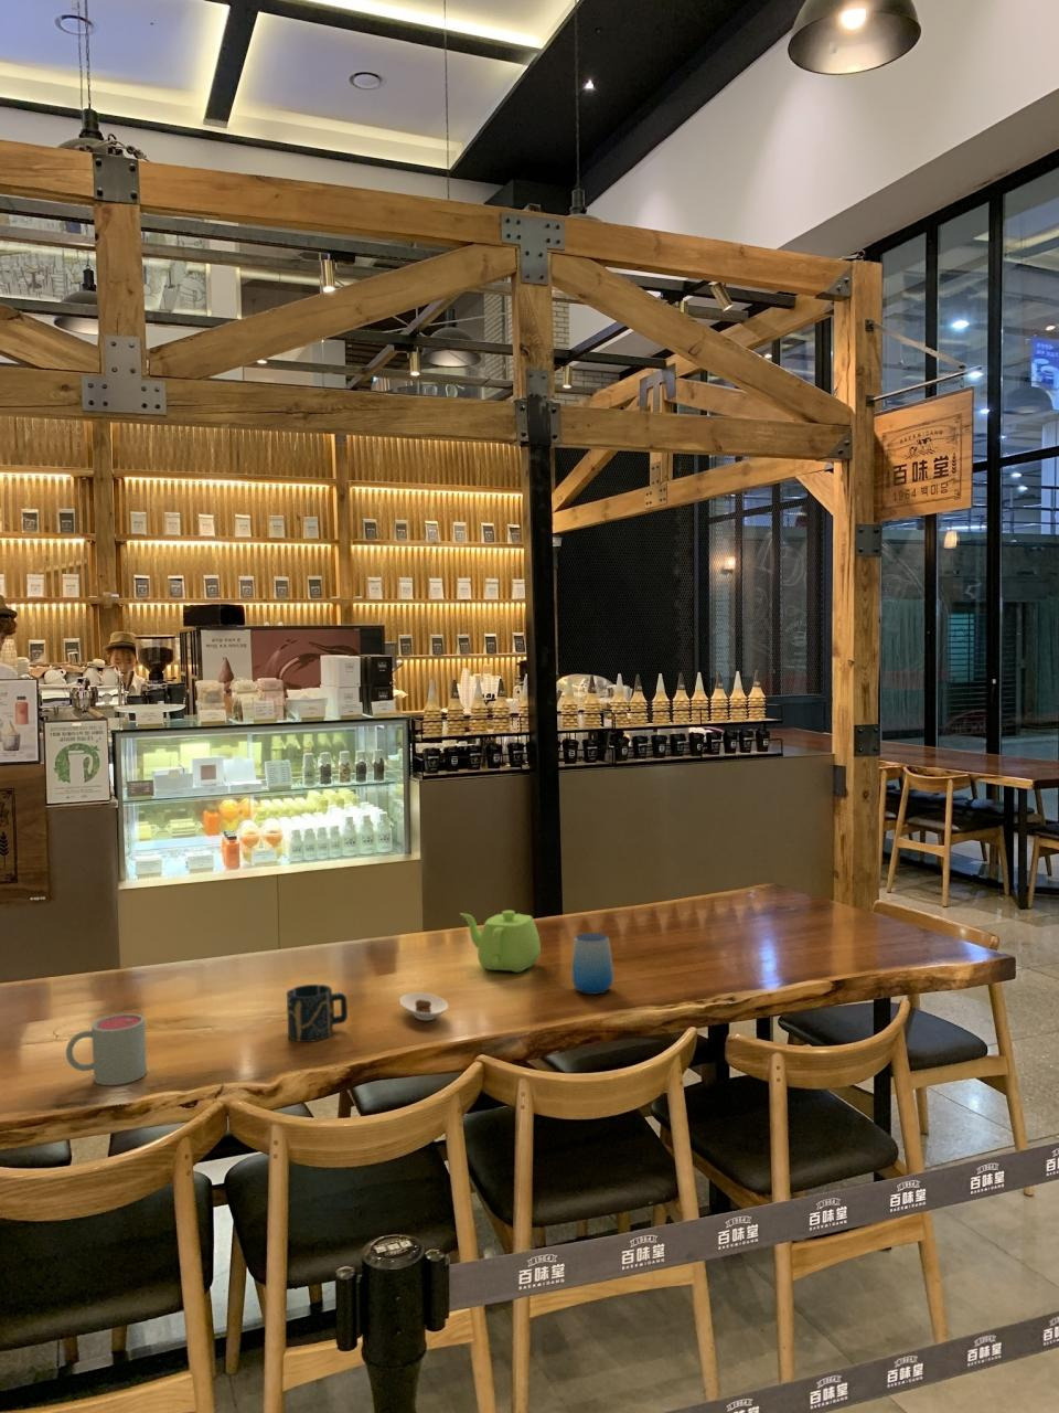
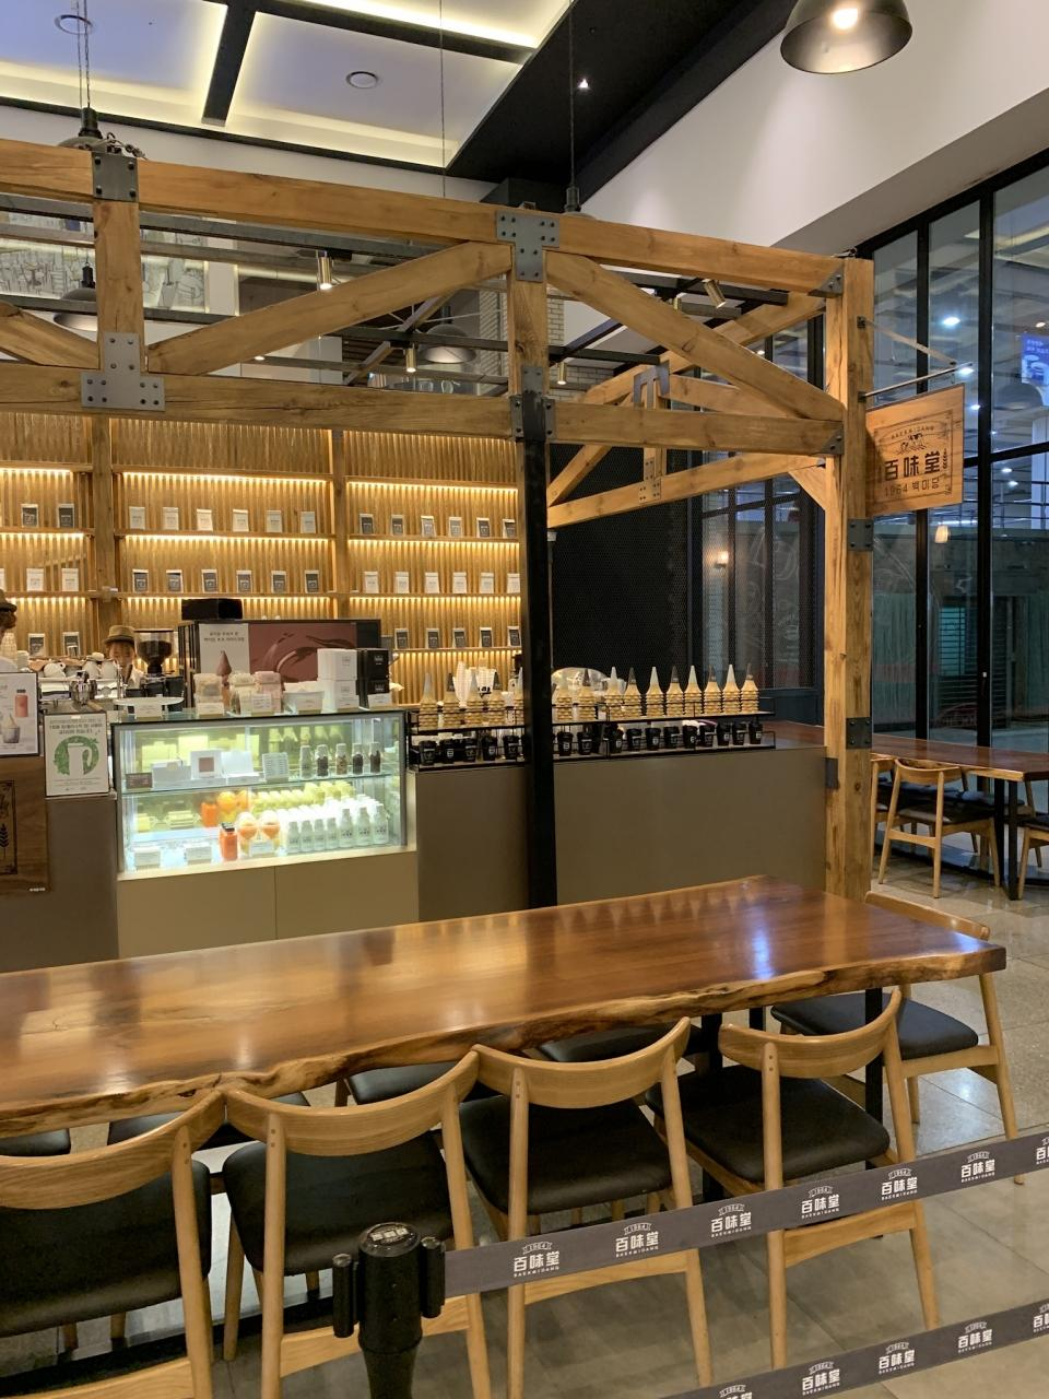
- mug [66,1012,148,1086]
- saucer [398,991,449,1021]
- cup [286,984,348,1044]
- teapot [459,910,542,974]
- cup [572,931,614,996]
